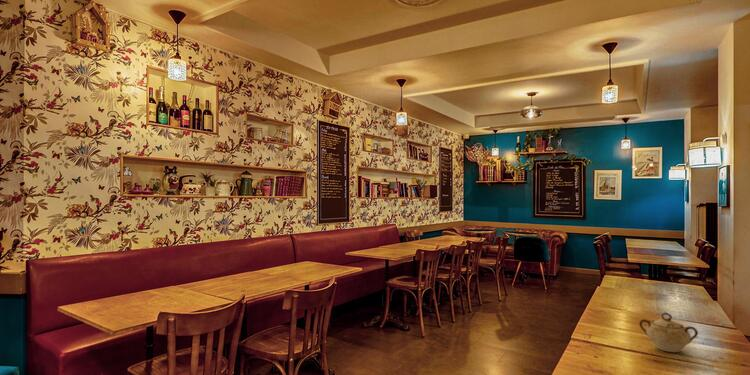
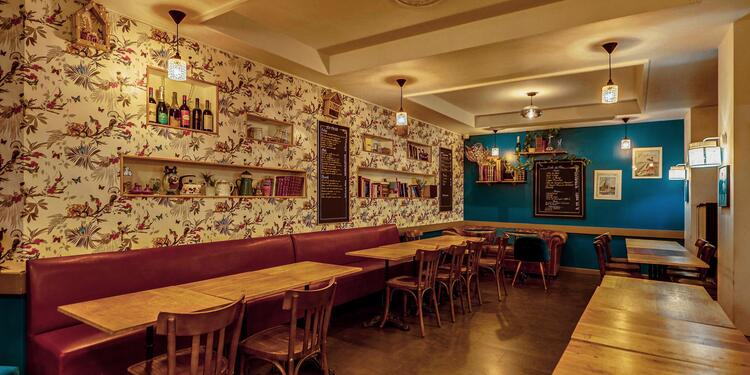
- sugar bowl [638,312,699,353]
